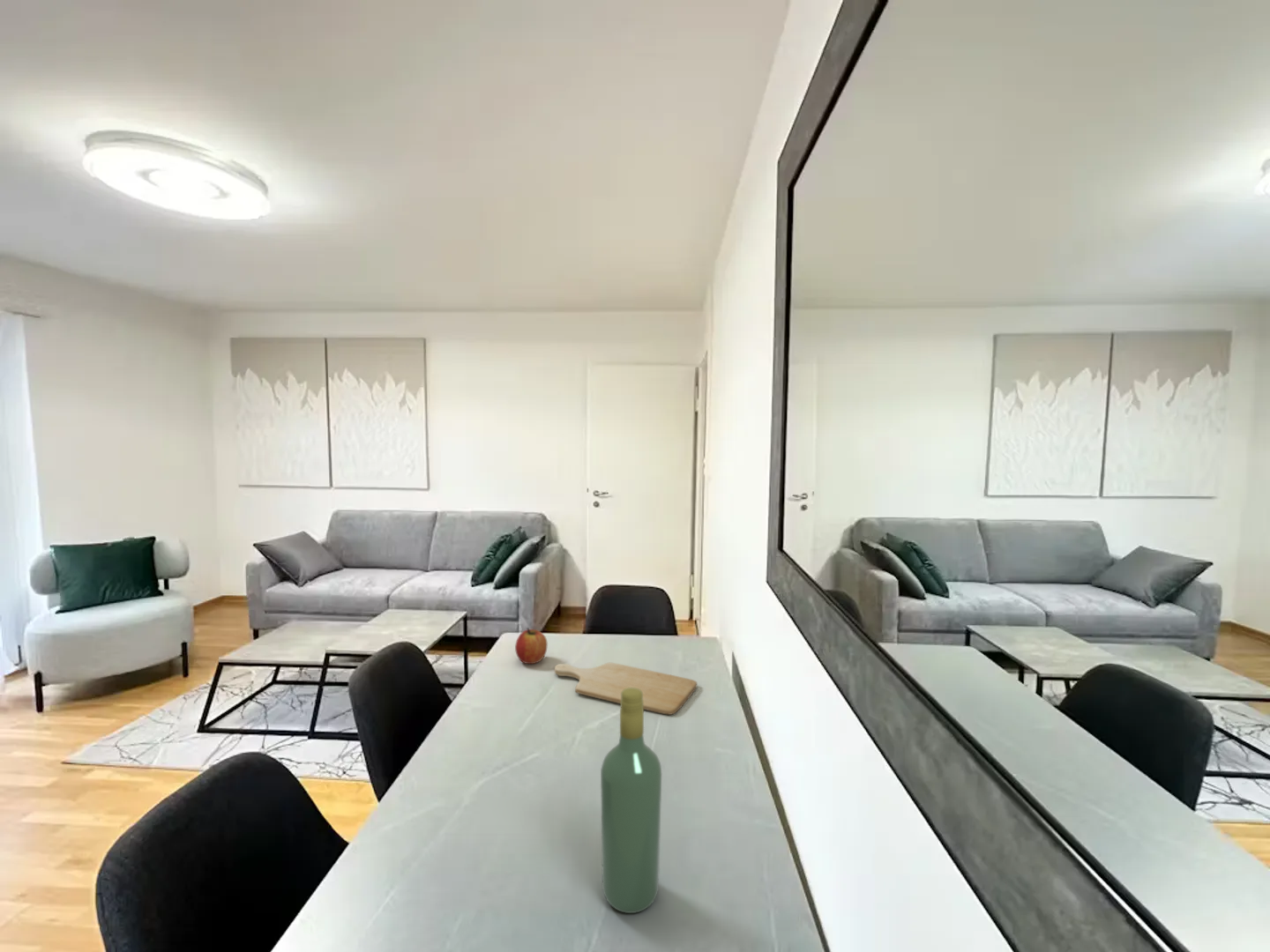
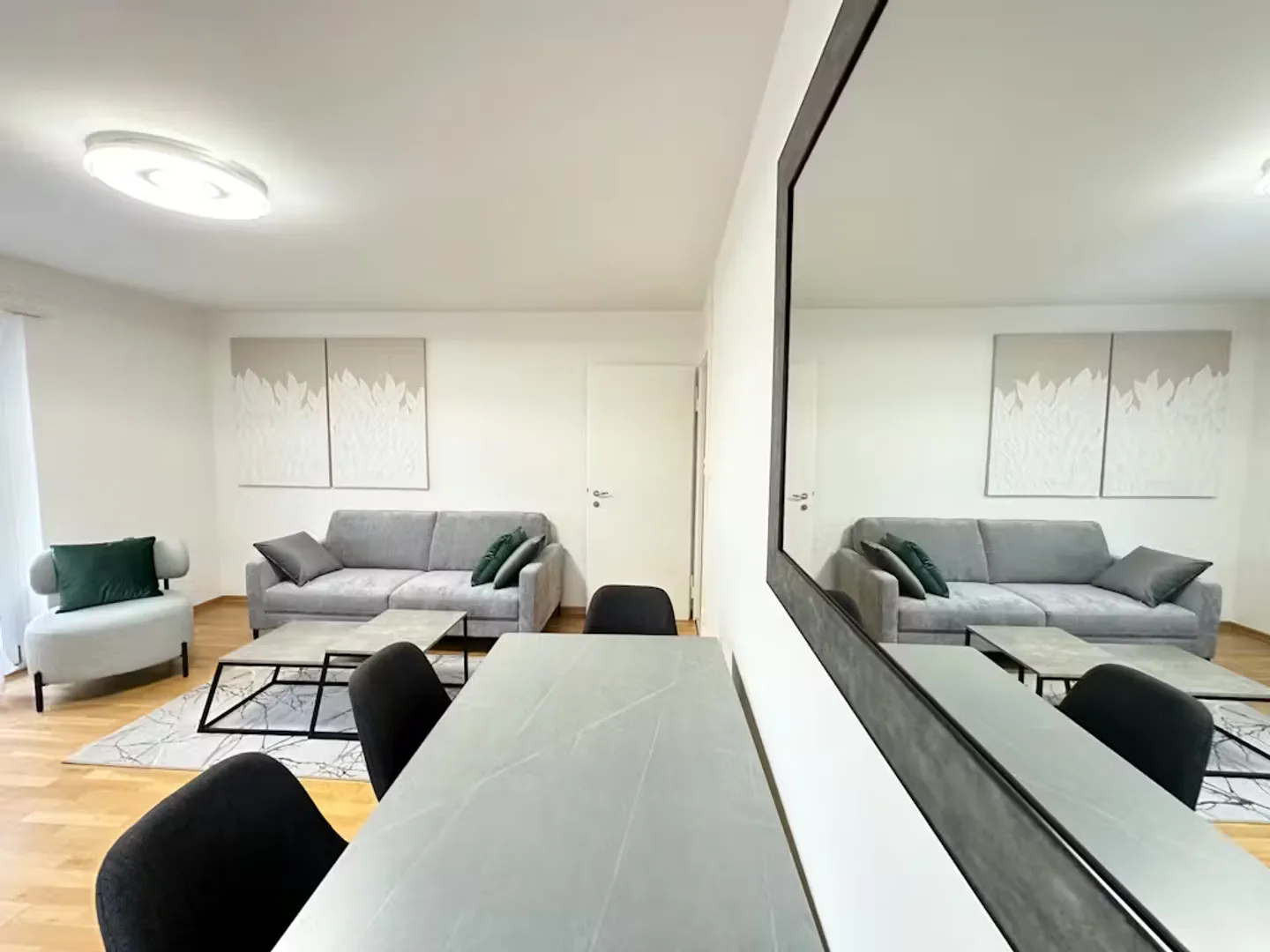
- chopping board [554,662,698,716]
- wine bottle [600,688,662,914]
- apple [514,628,549,665]
